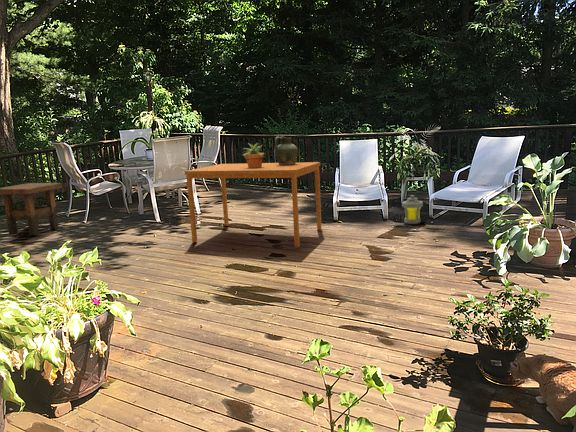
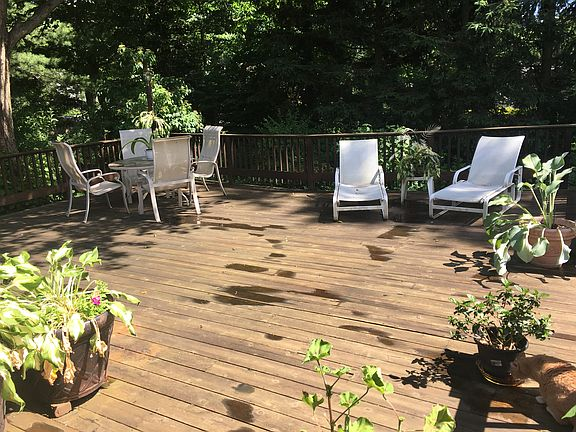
- potted plant [242,142,265,168]
- lantern [401,194,424,225]
- ceramic jug [274,135,299,165]
- dining table [184,161,323,248]
- side table [0,182,63,236]
